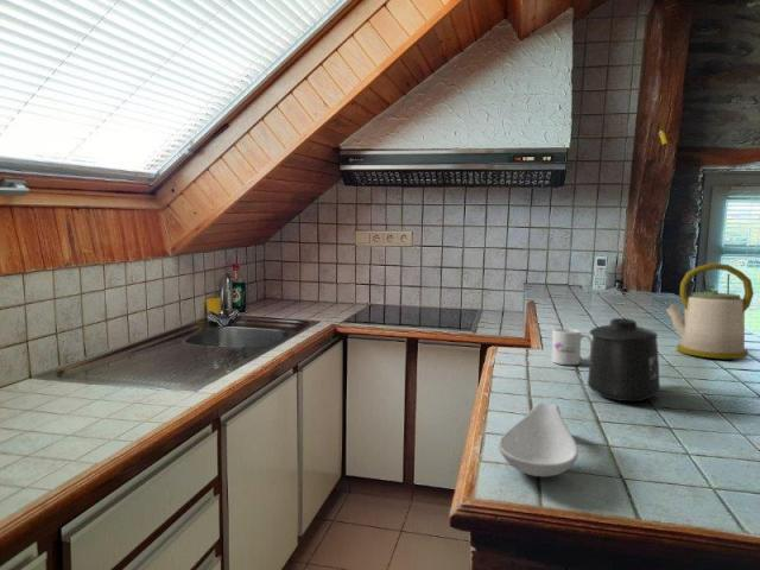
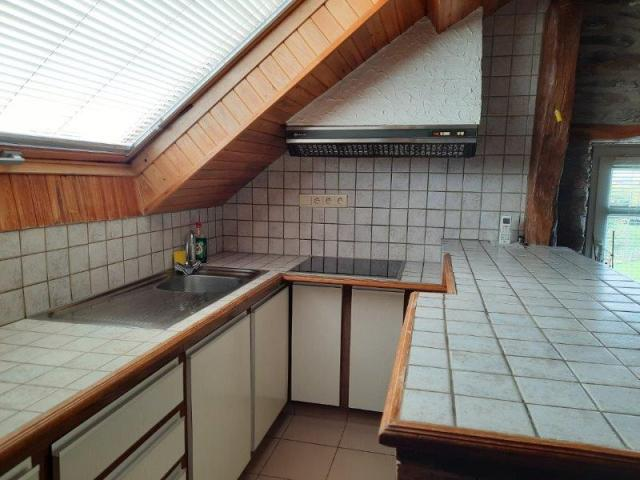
- mug [587,317,661,403]
- kettle [665,262,755,360]
- spoon rest [498,401,580,479]
- mug [551,328,593,366]
